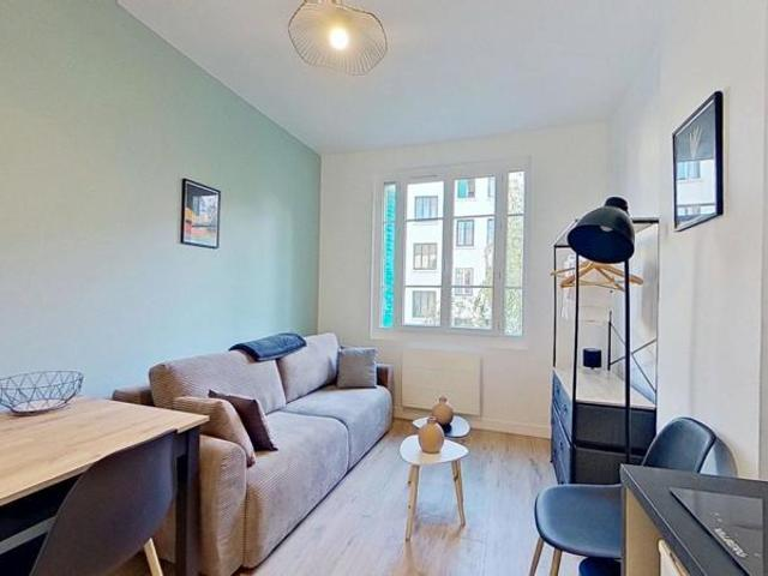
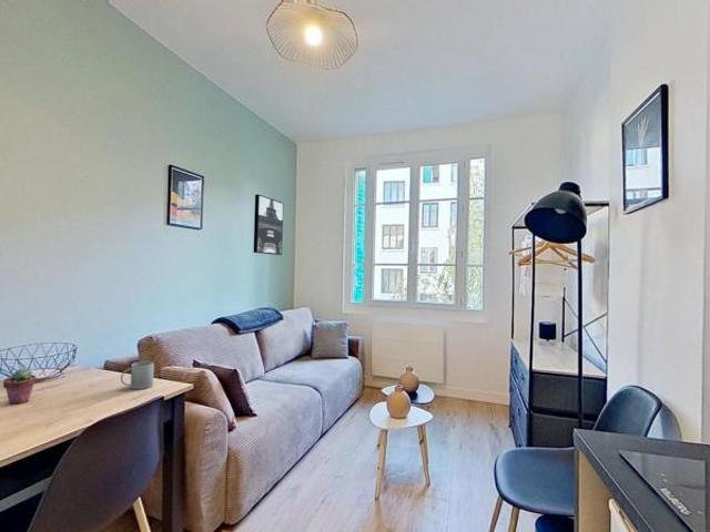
+ wall art [253,193,284,256]
+ mug [120,360,155,390]
+ potted succulent [2,368,38,405]
